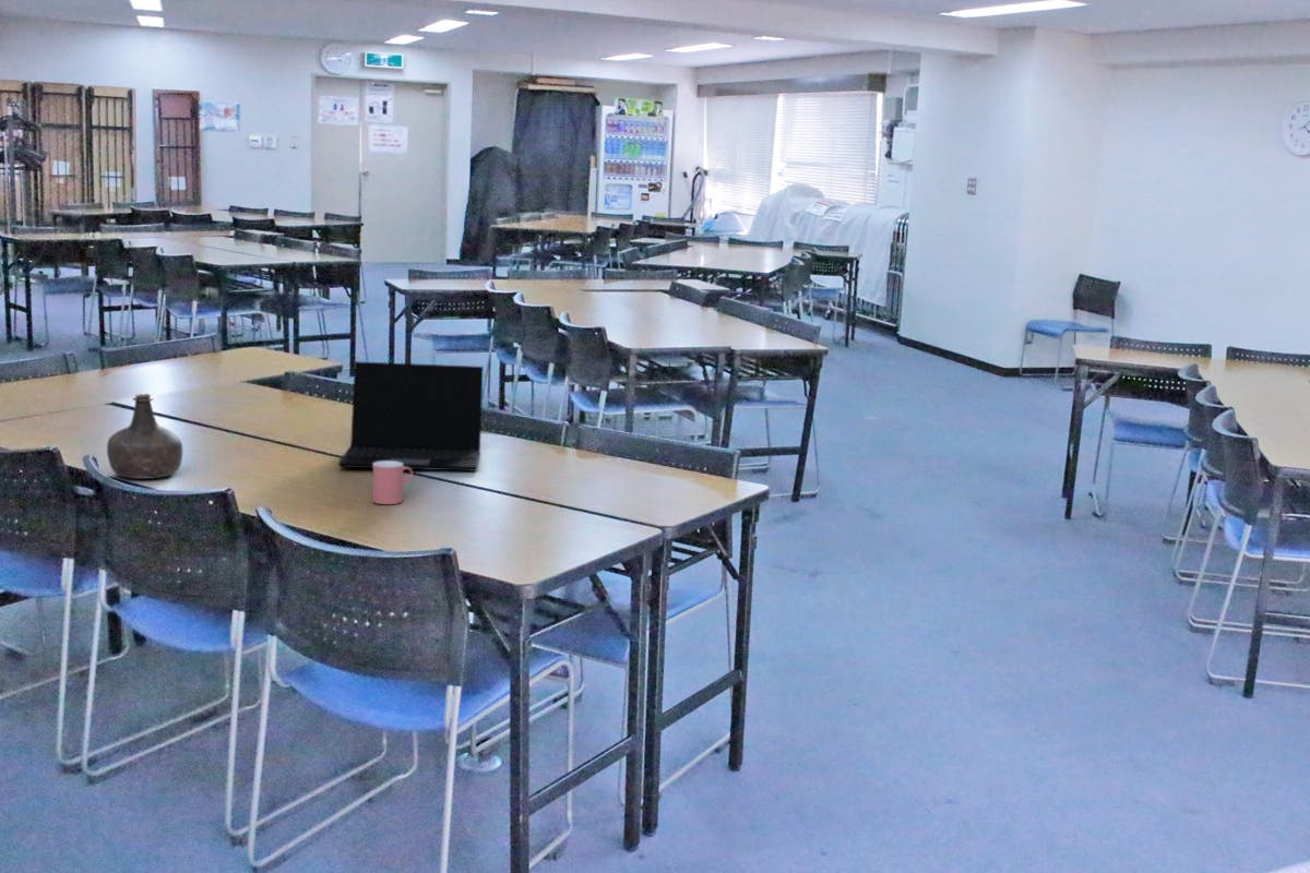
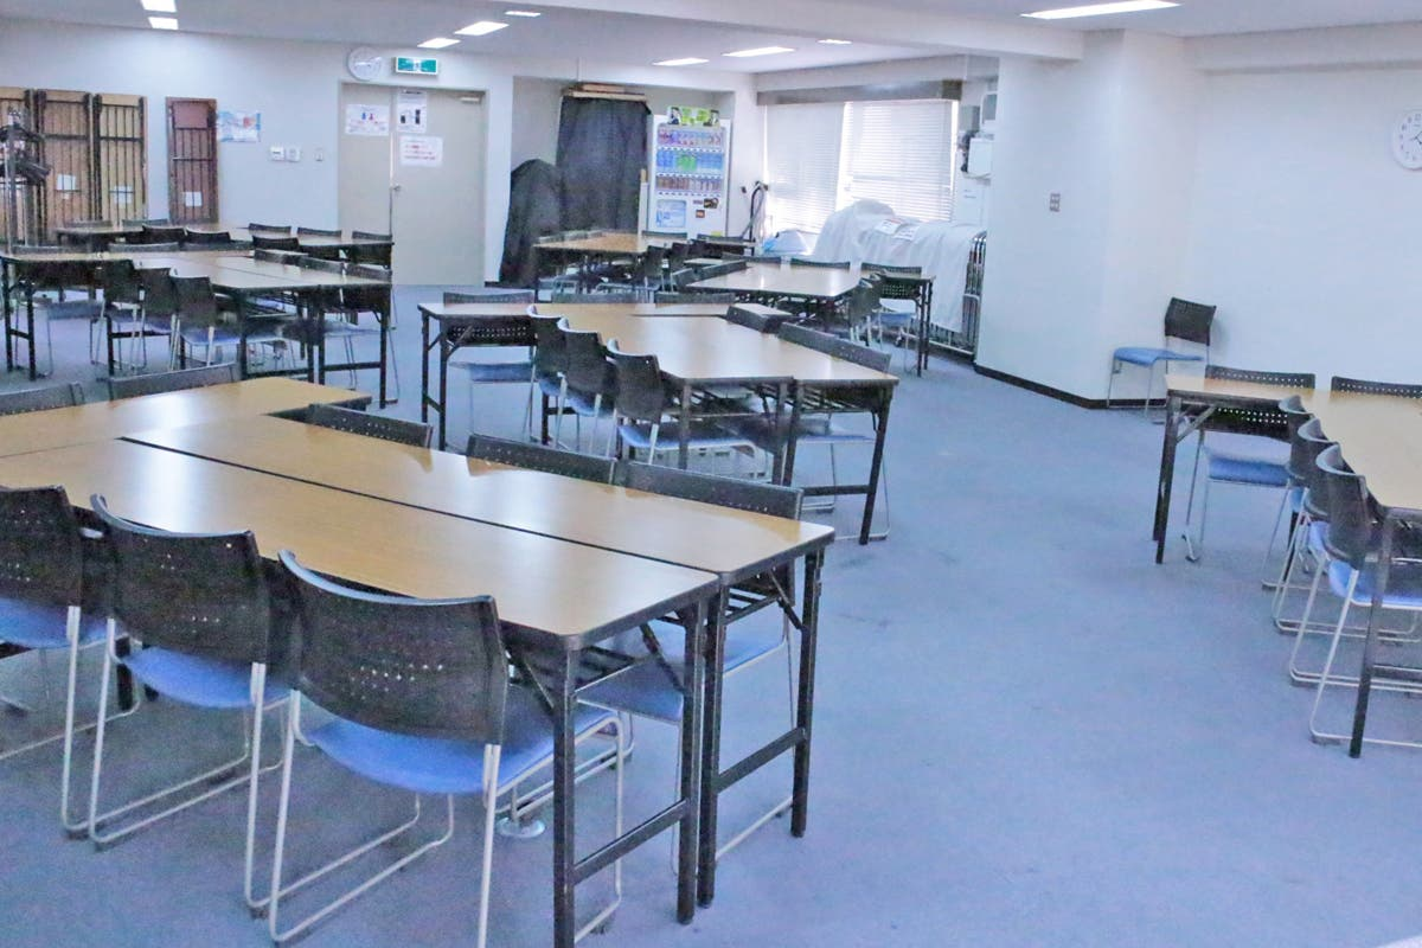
- laptop [337,360,485,473]
- cup [371,461,414,505]
- bottle [106,393,183,480]
